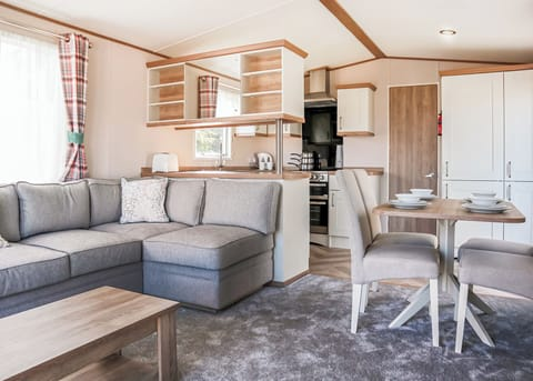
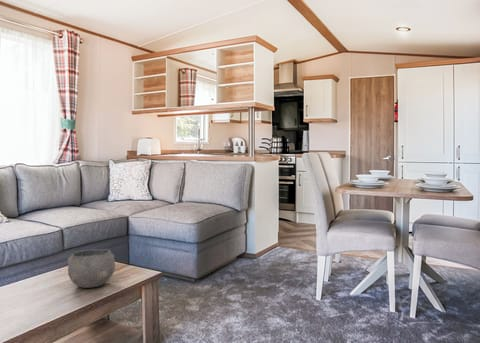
+ bowl [67,248,116,289]
